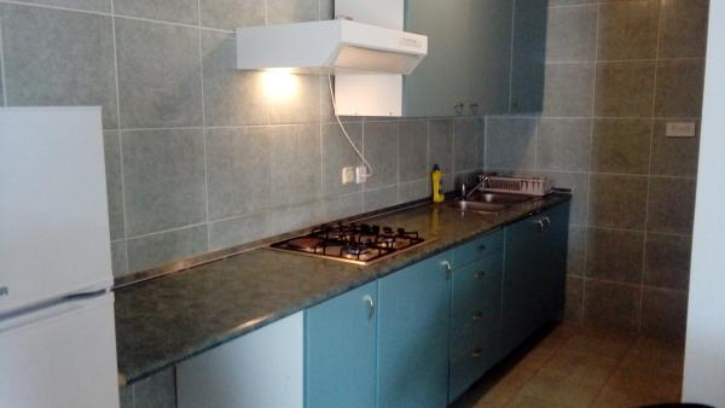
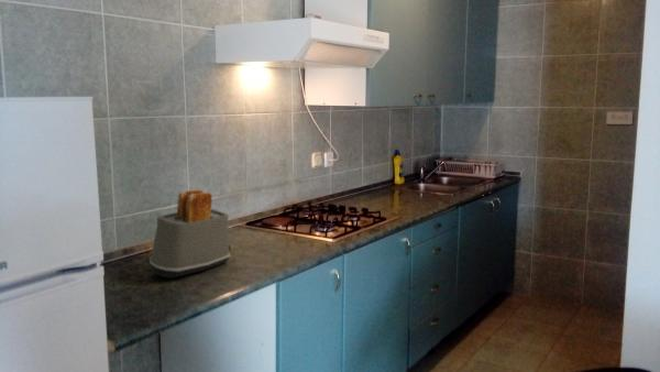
+ toaster [148,188,232,278]
